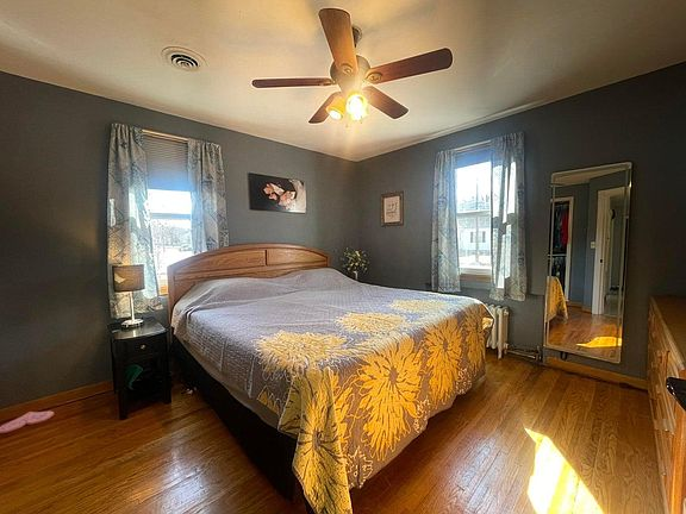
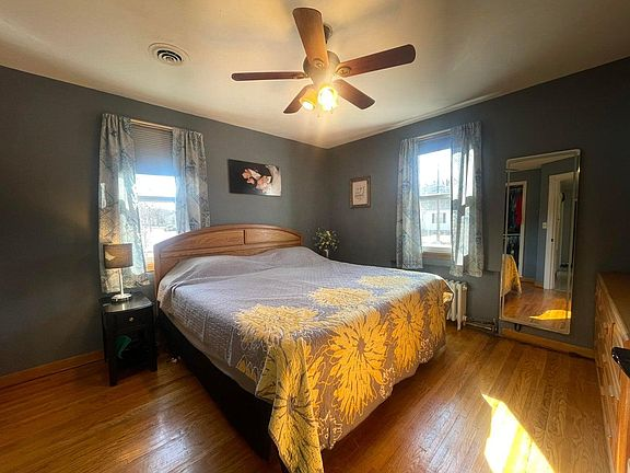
- slippers [0,410,55,434]
